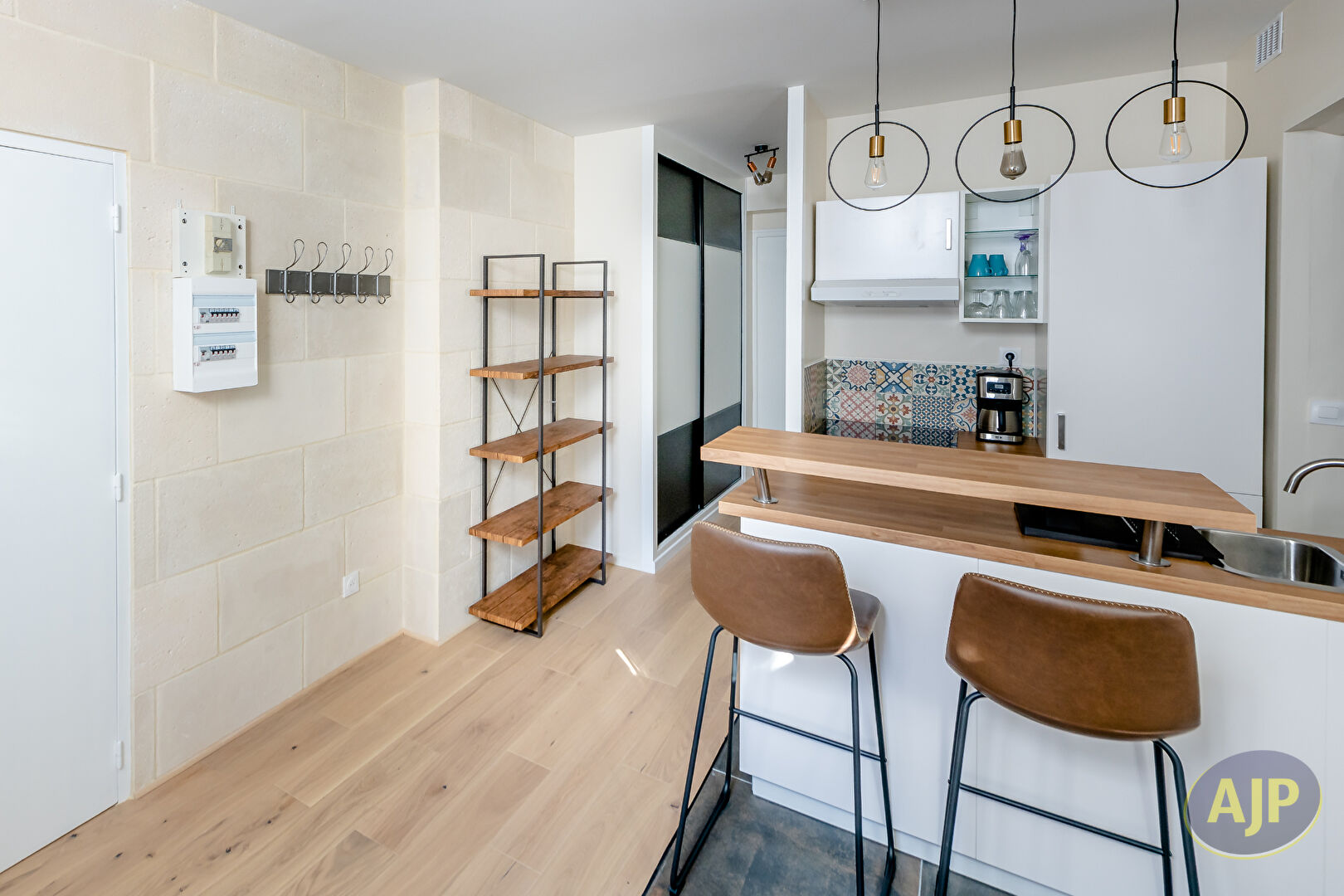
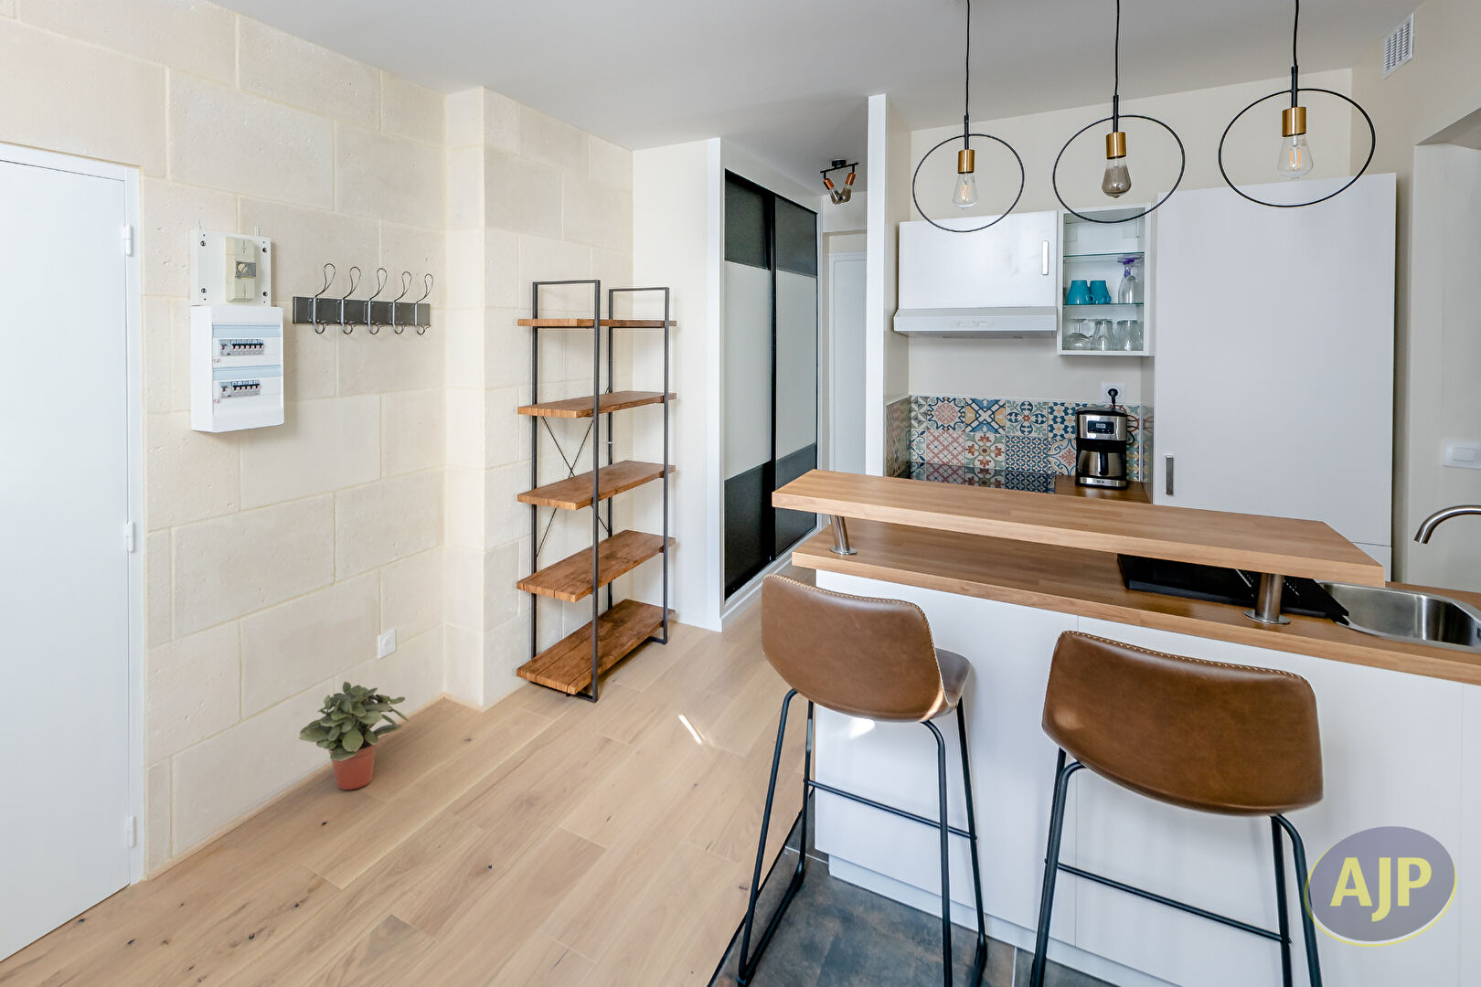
+ potted plant [298,681,410,791]
